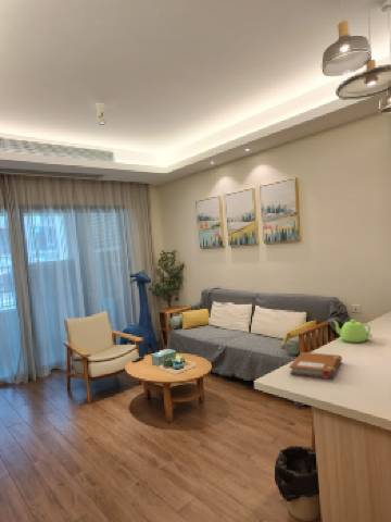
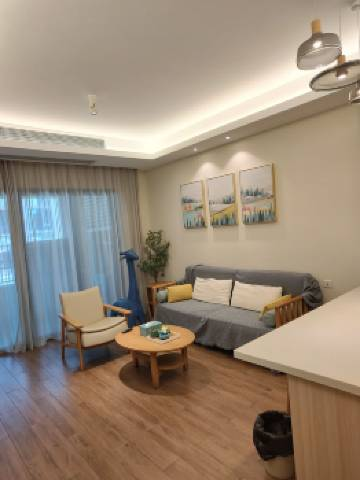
- notebook [288,351,343,380]
- teapot [332,319,374,344]
